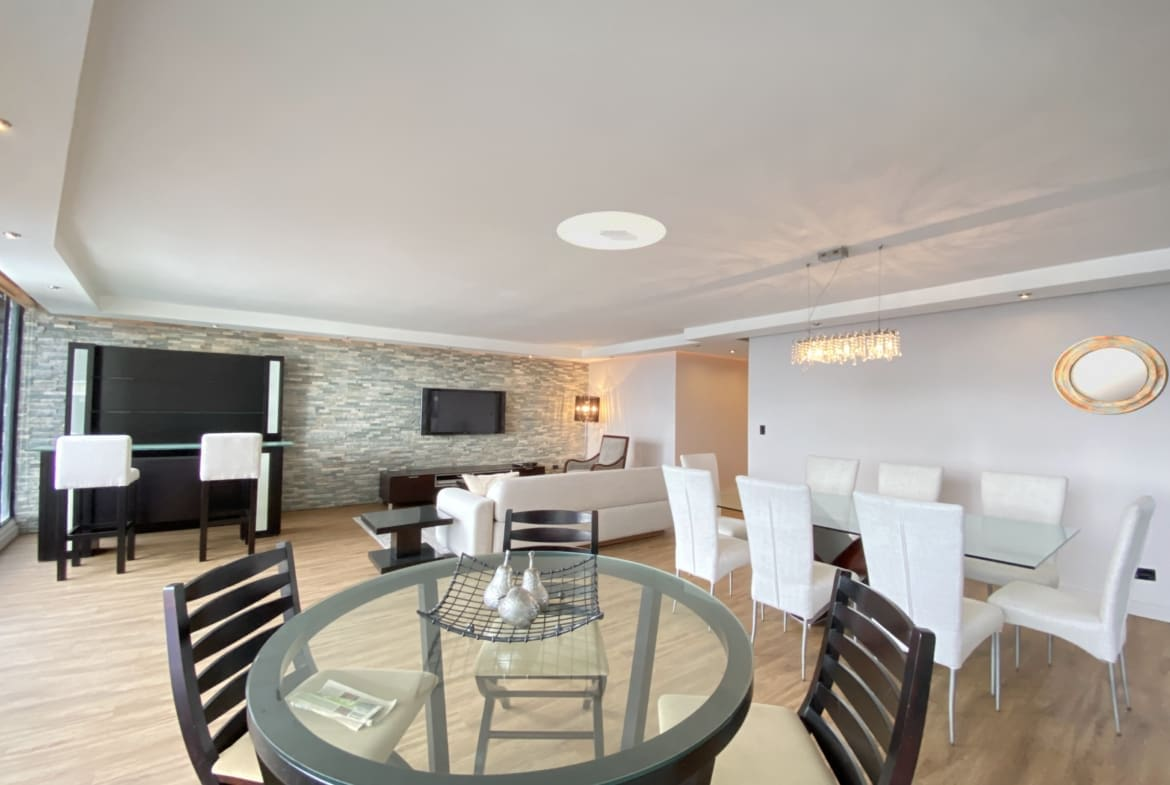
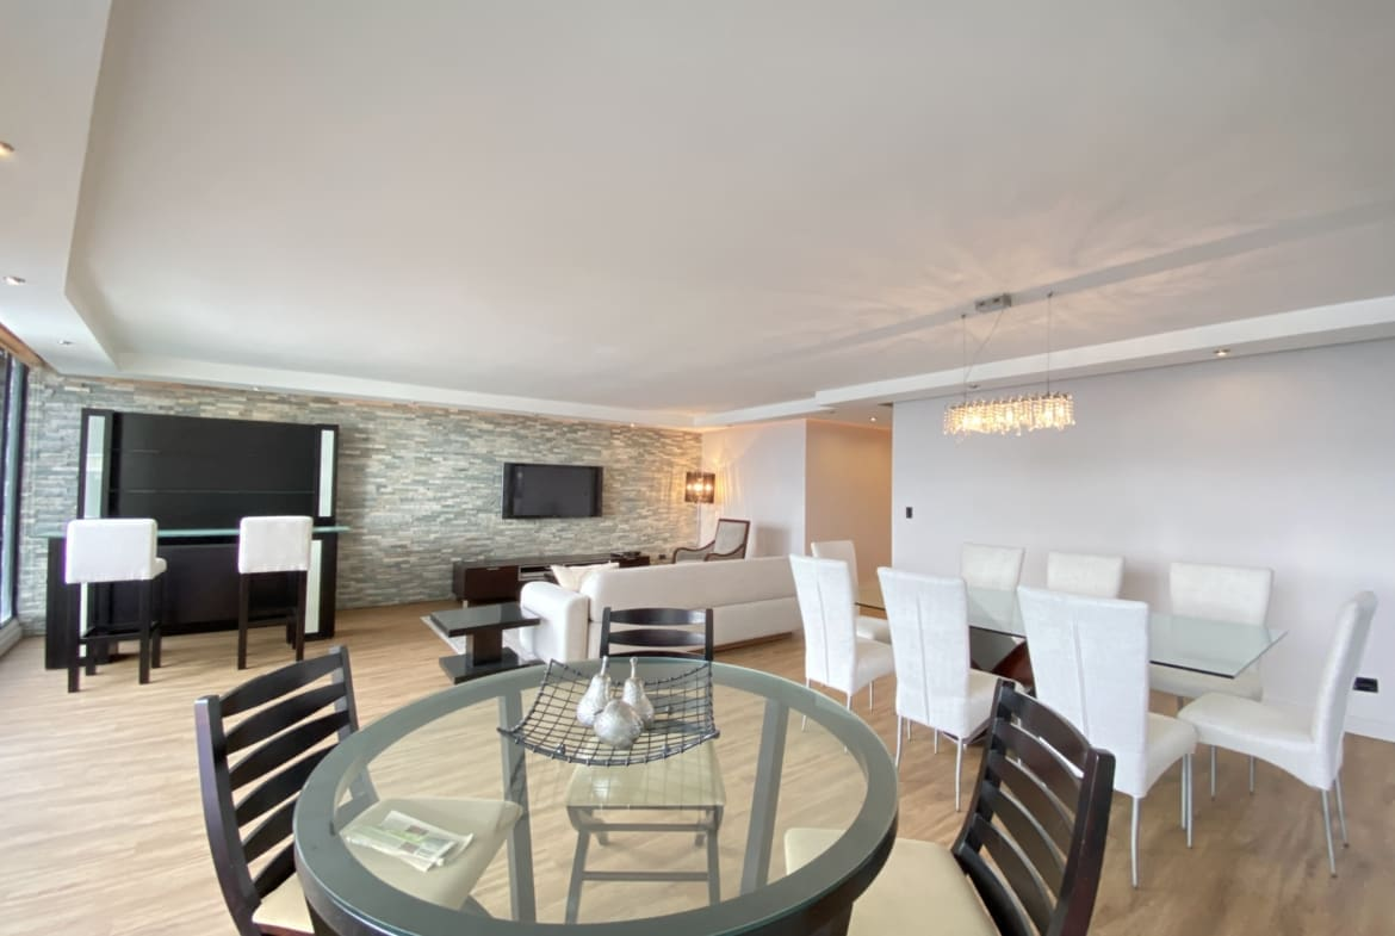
- home mirror [1051,334,1170,416]
- ceiling light [556,211,667,251]
